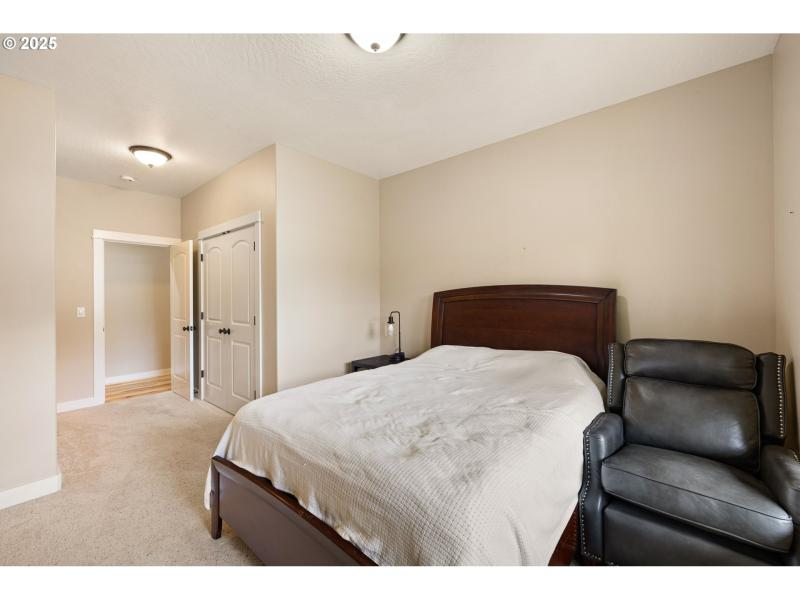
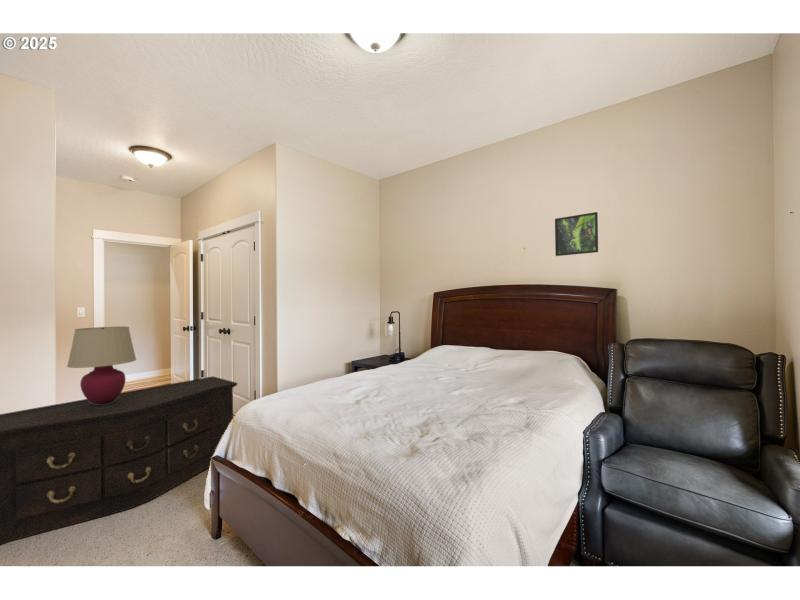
+ dresser [0,376,238,546]
+ table lamp [66,325,137,404]
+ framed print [554,211,599,257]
